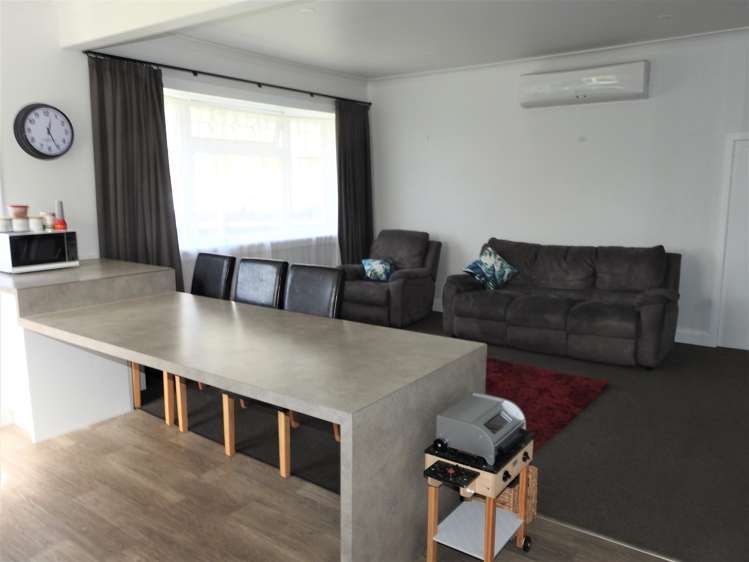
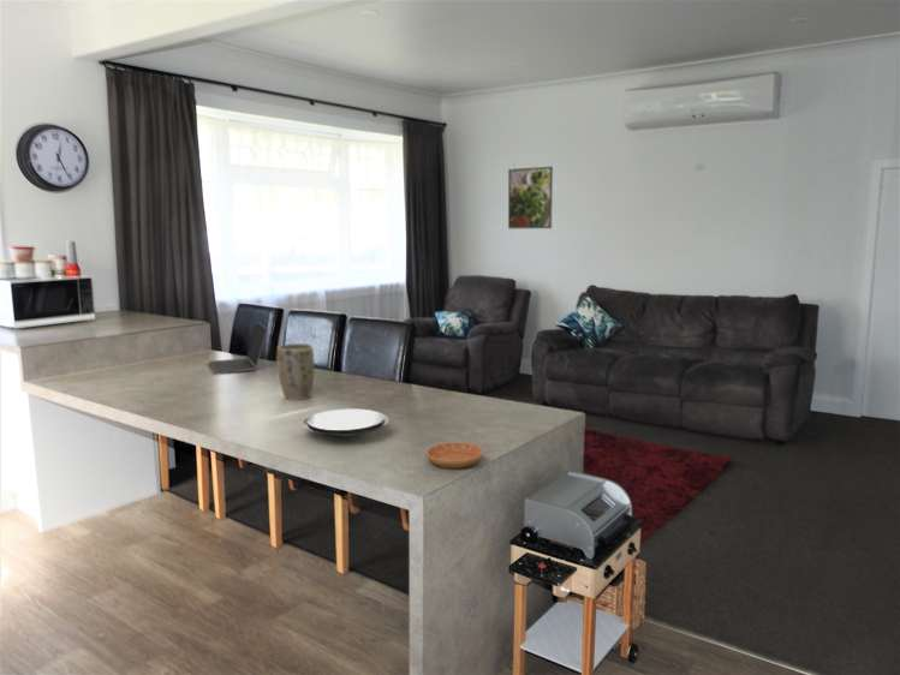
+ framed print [507,166,554,229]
+ laptop computer [208,321,269,375]
+ plate [302,408,391,437]
+ saucer [425,442,484,470]
+ plant pot [276,342,315,401]
